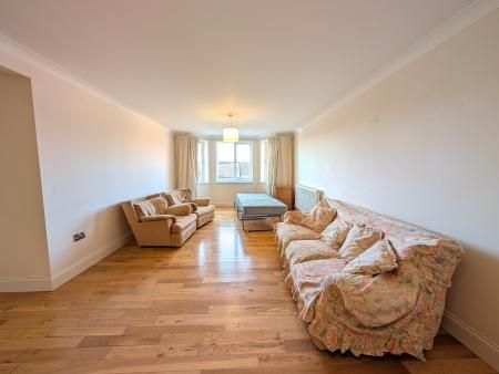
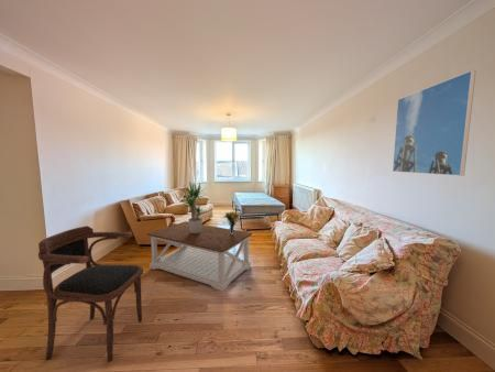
+ coffee table [146,220,253,292]
+ potted plant [177,182,209,233]
+ armchair [37,225,144,363]
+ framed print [392,69,476,177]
+ bouquet [221,210,241,234]
